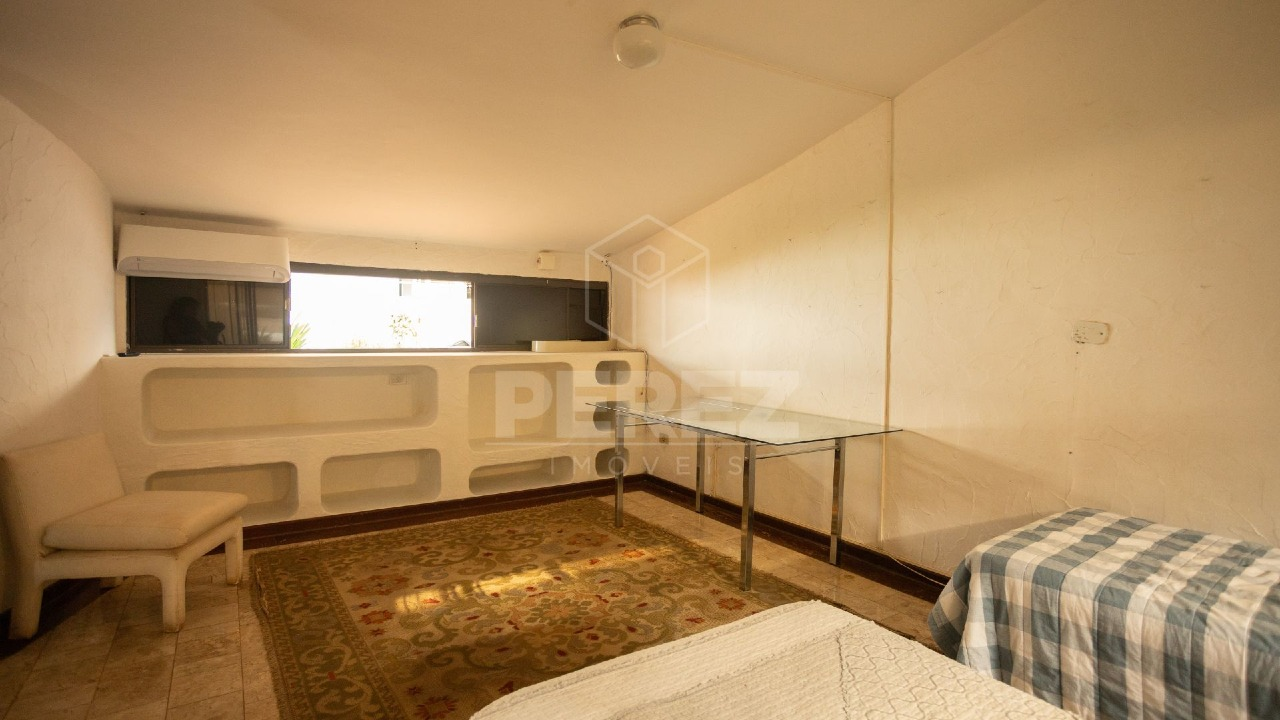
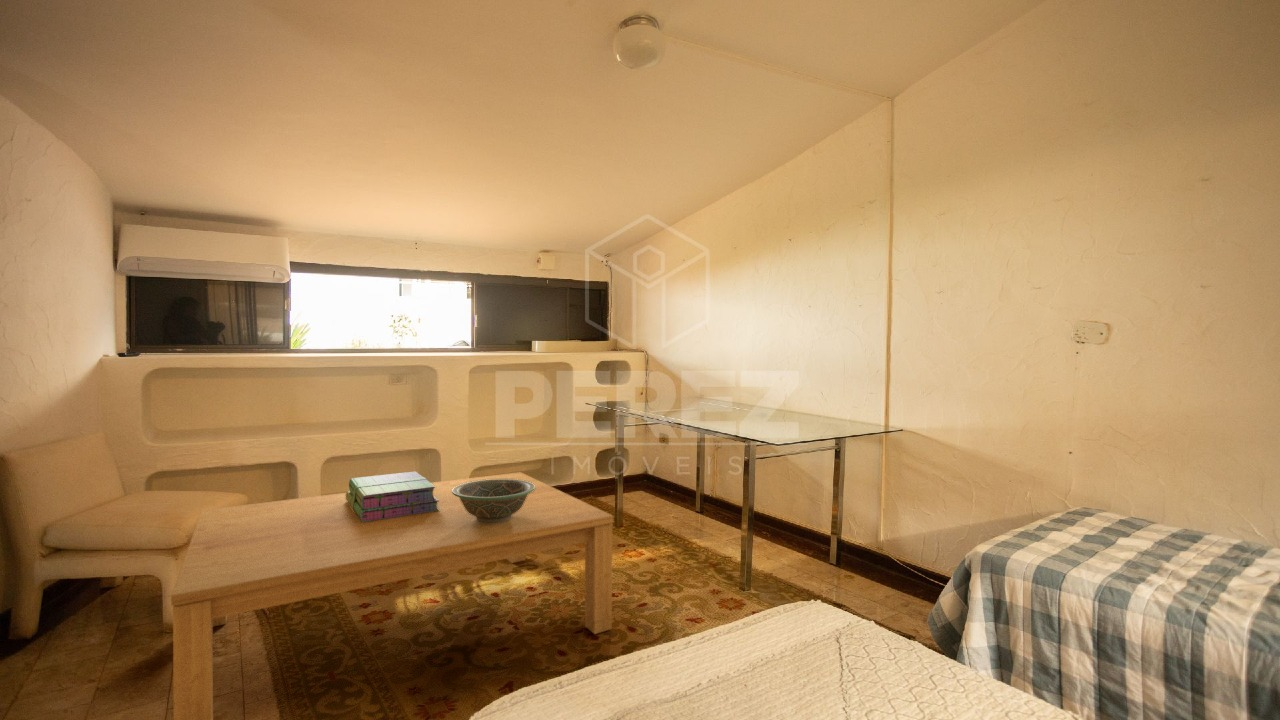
+ stack of books [345,470,440,522]
+ coffee table [170,471,614,720]
+ decorative bowl [452,479,535,523]
